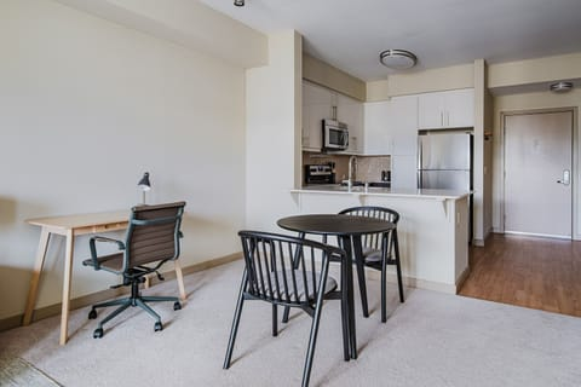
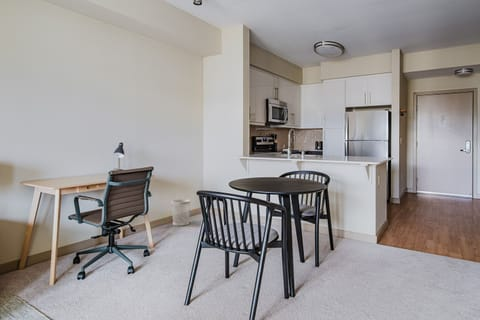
+ wastebasket [170,199,191,227]
